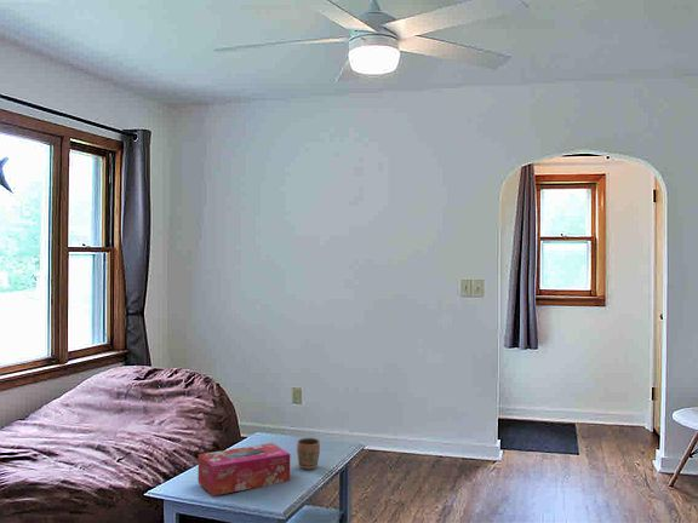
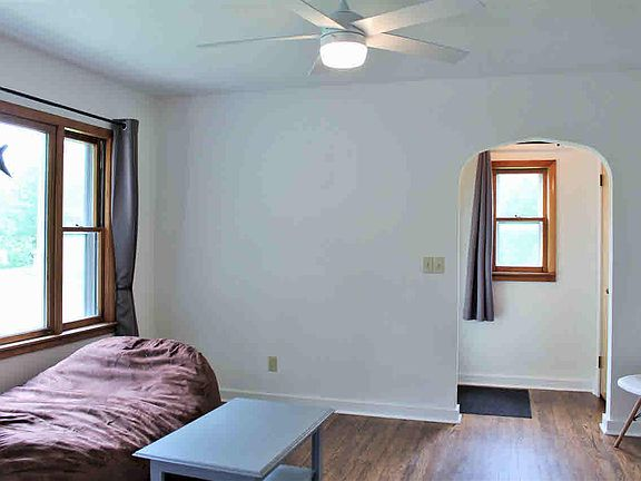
- tissue box [198,442,291,496]
- mug [296,437,321,470]
